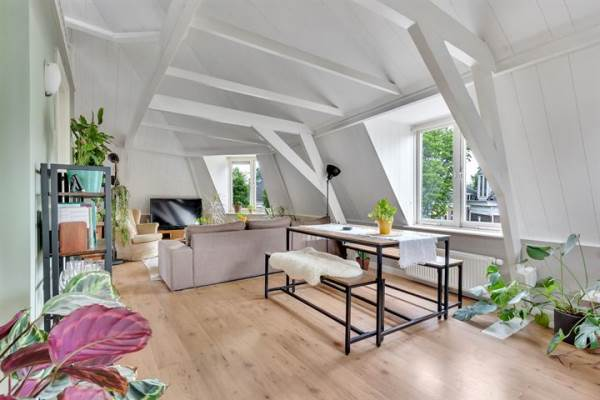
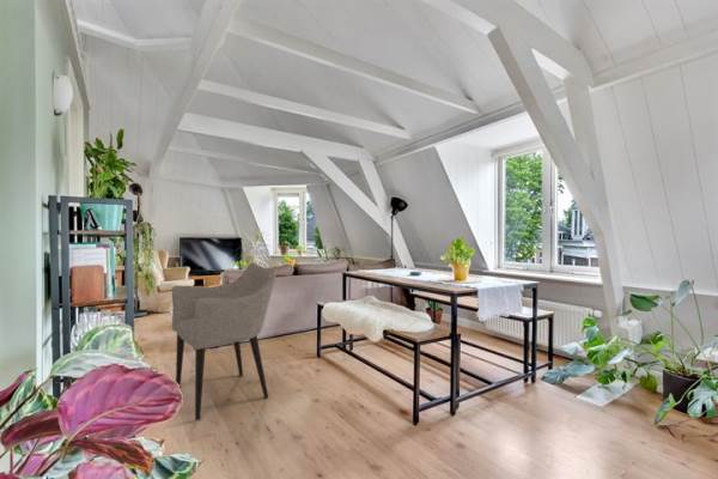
+ armchair [171,262,278,422]
